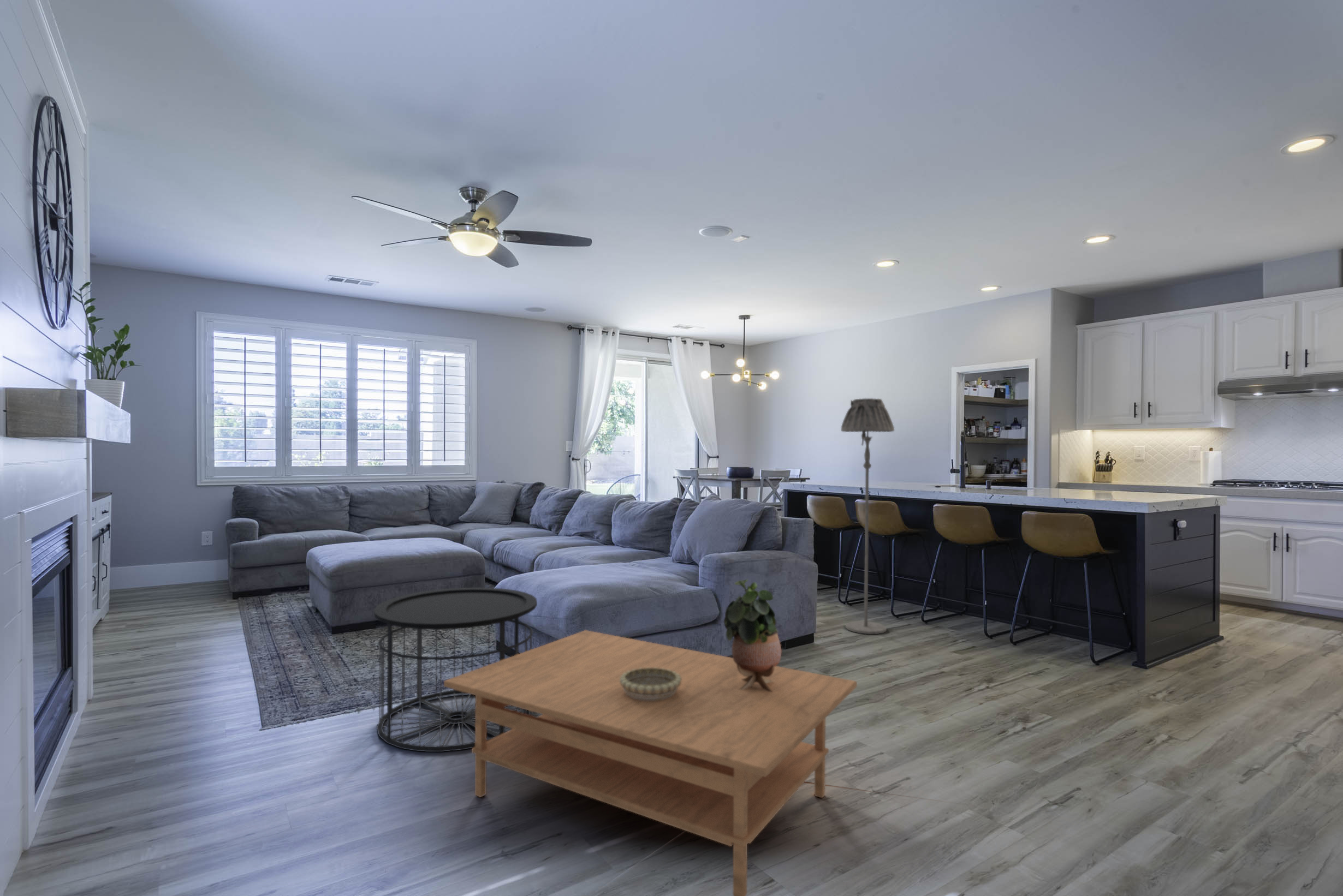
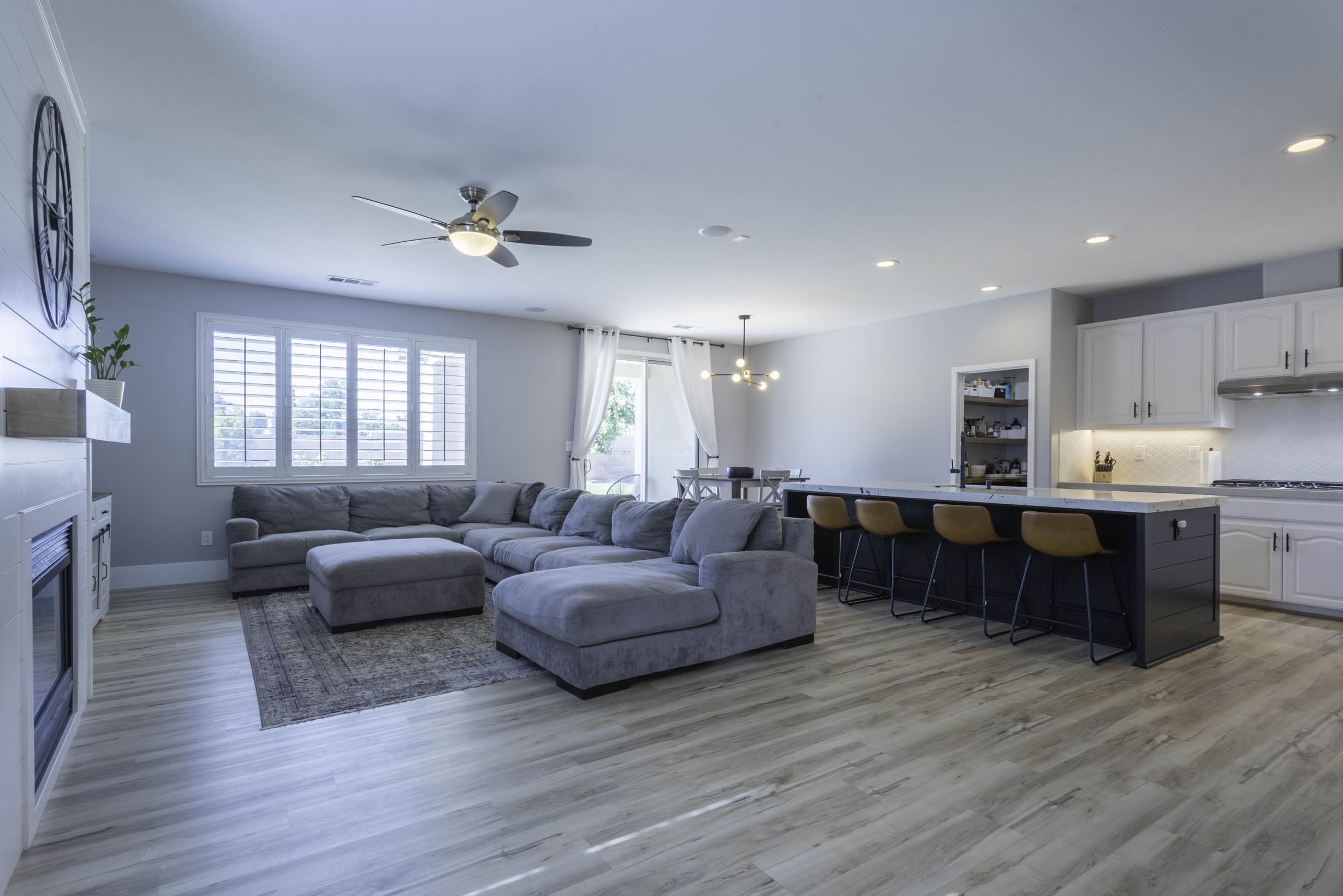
- potted plant [723,578,782,692]
- floor lamp [840,398,895,635]
- coffee table [443,630,858,896]
- side table [373,587,538,752]
- decorative bowl [620,667,682,701]
